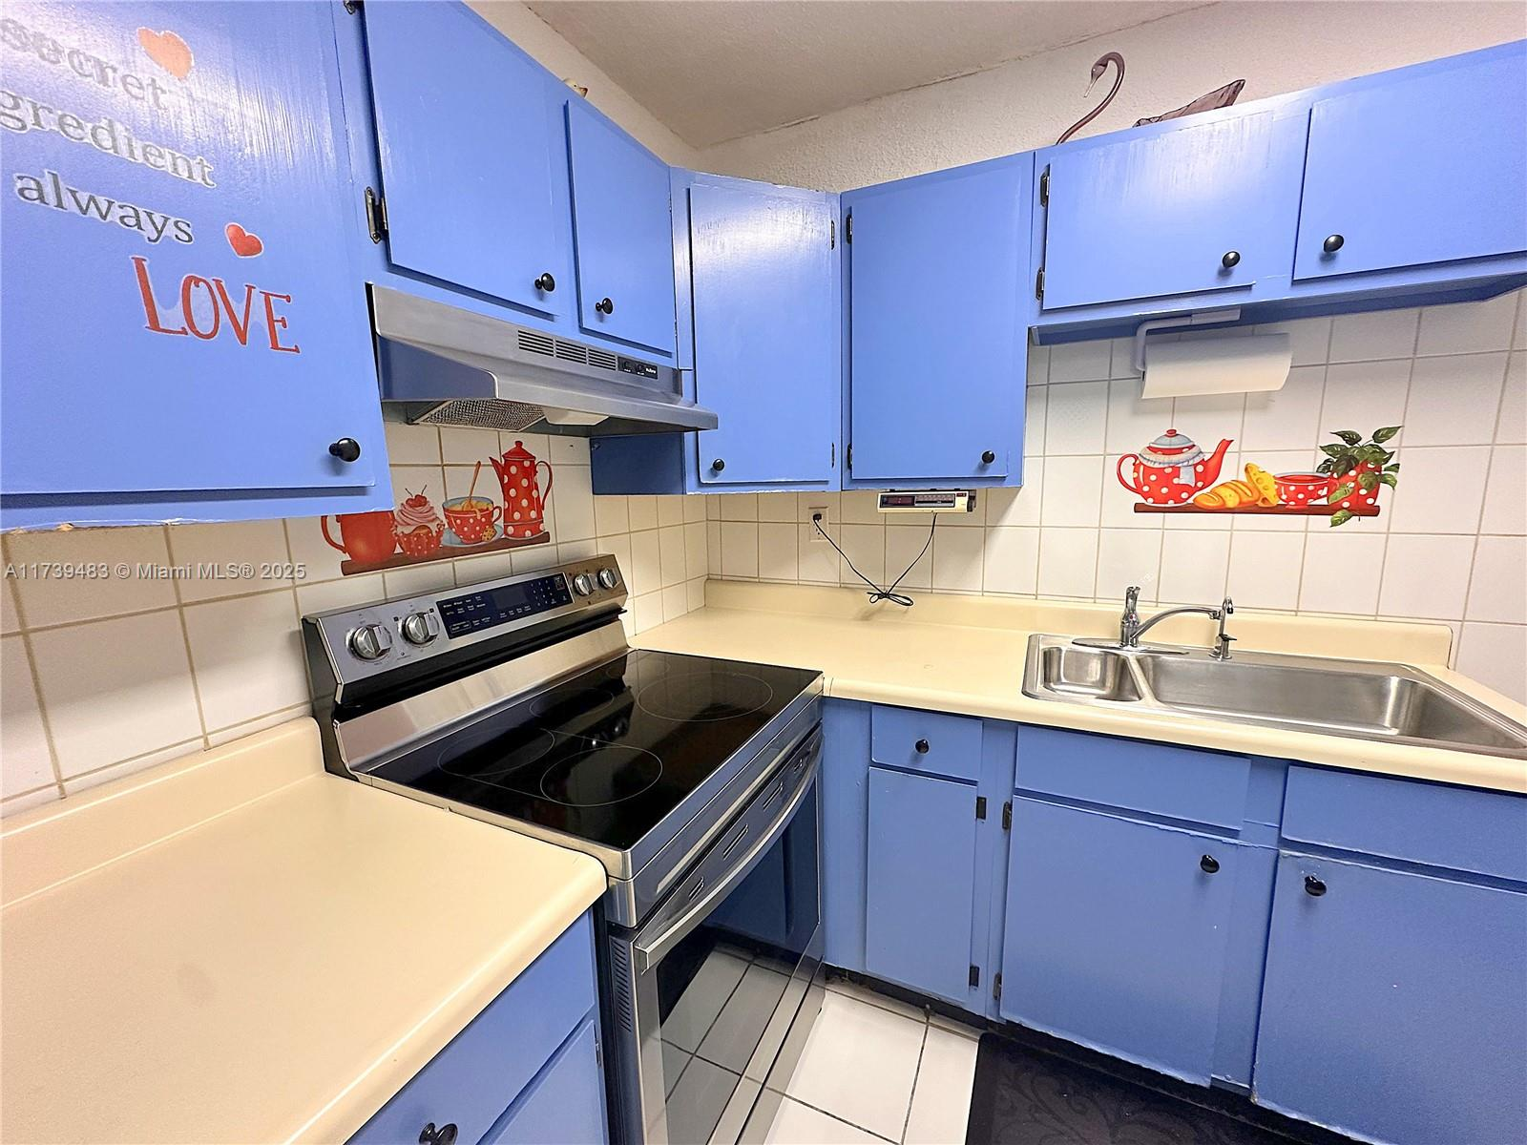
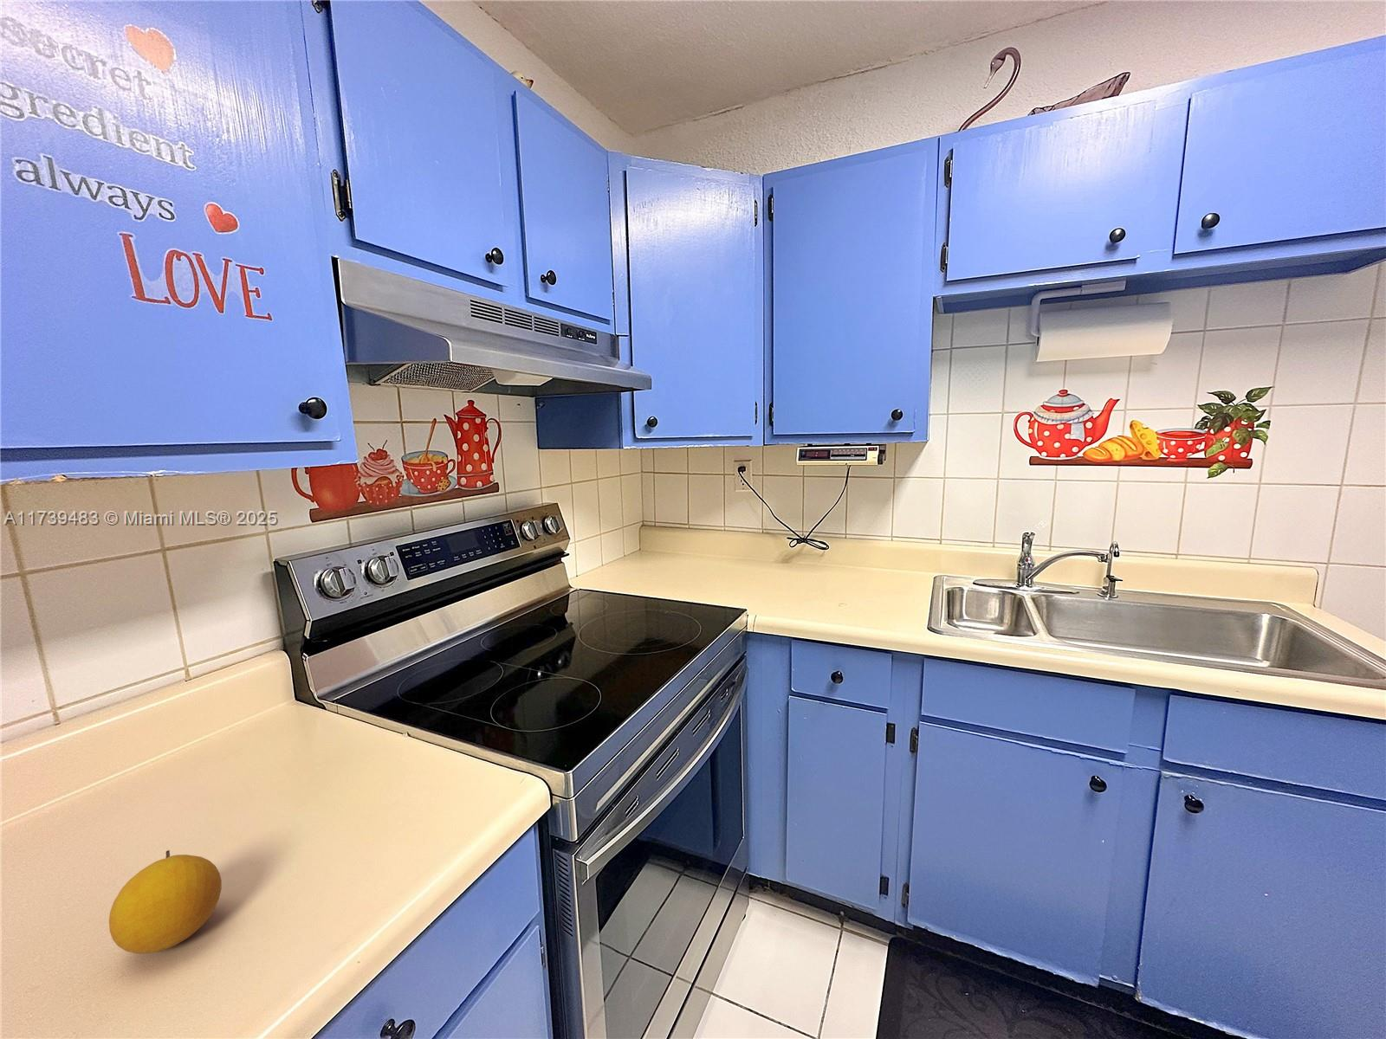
+ fruit [108,849,223,954]
